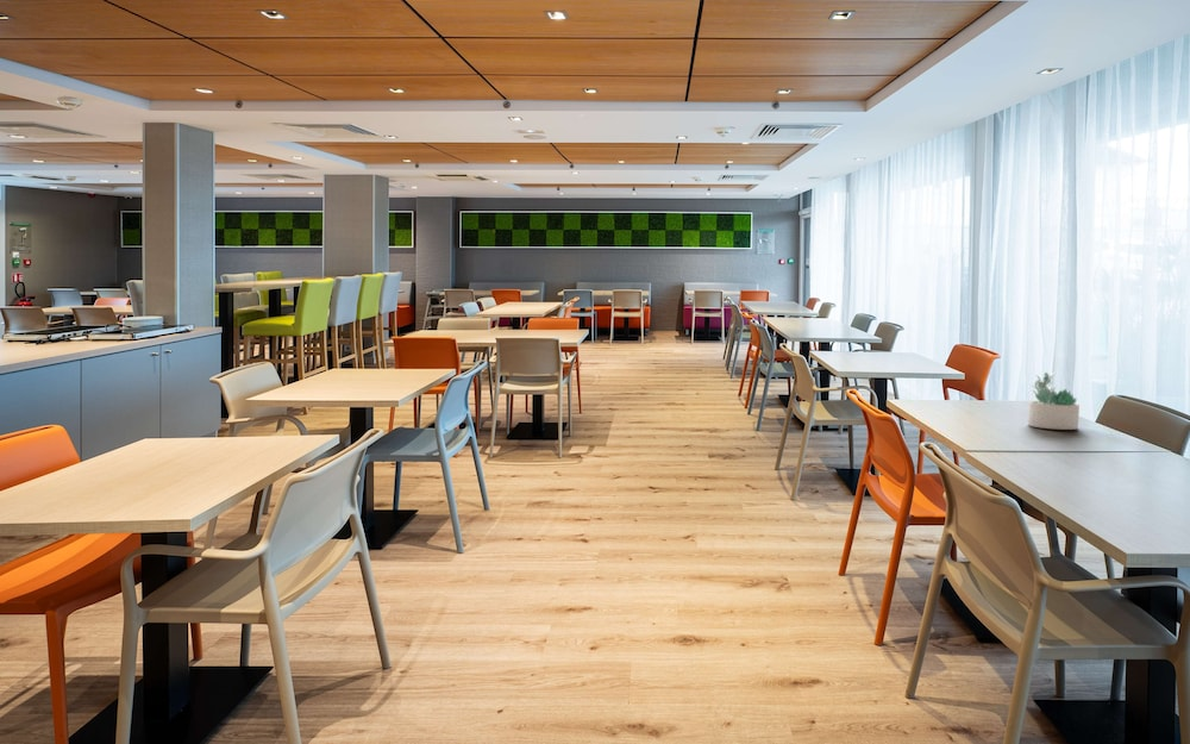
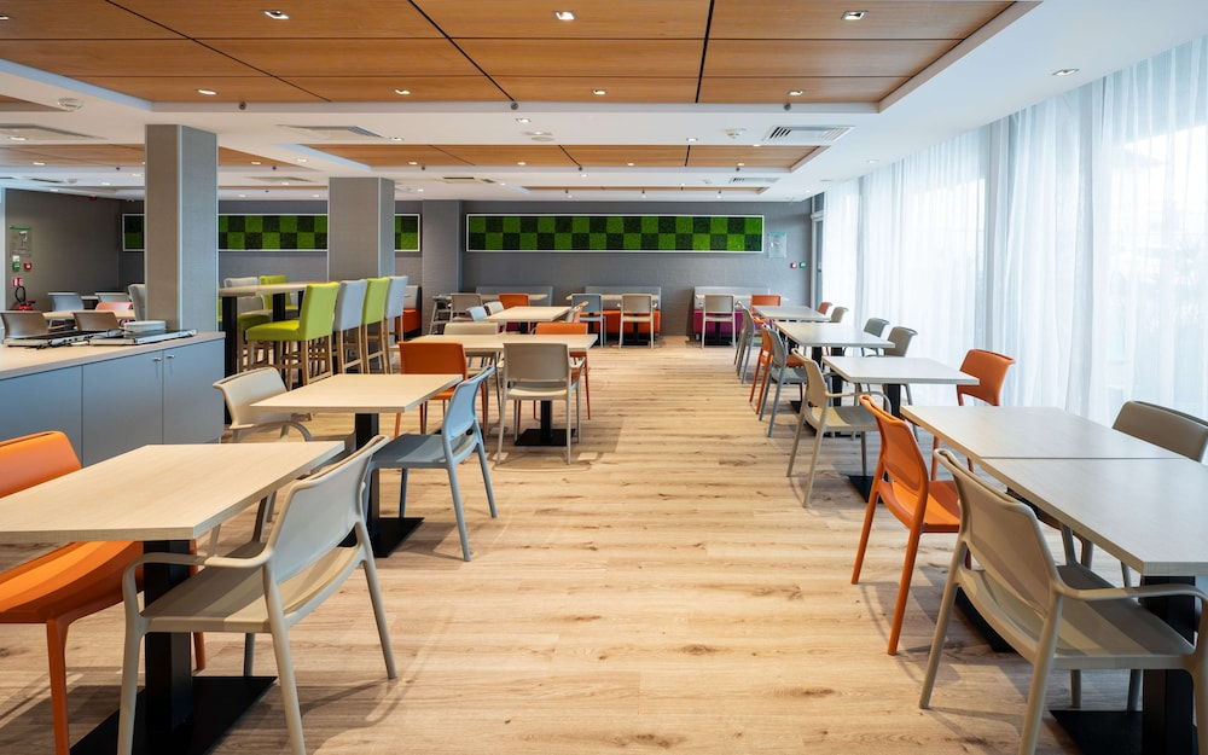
- succulent plant [1027,370,1081,431]
